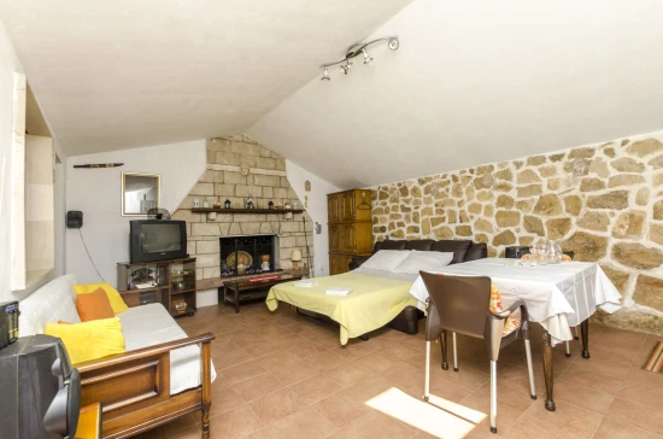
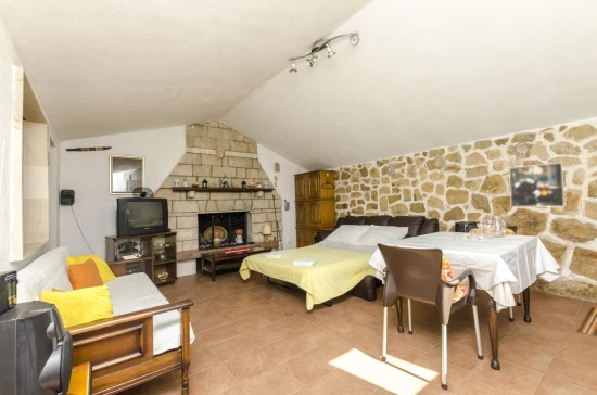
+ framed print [508,162,566,208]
